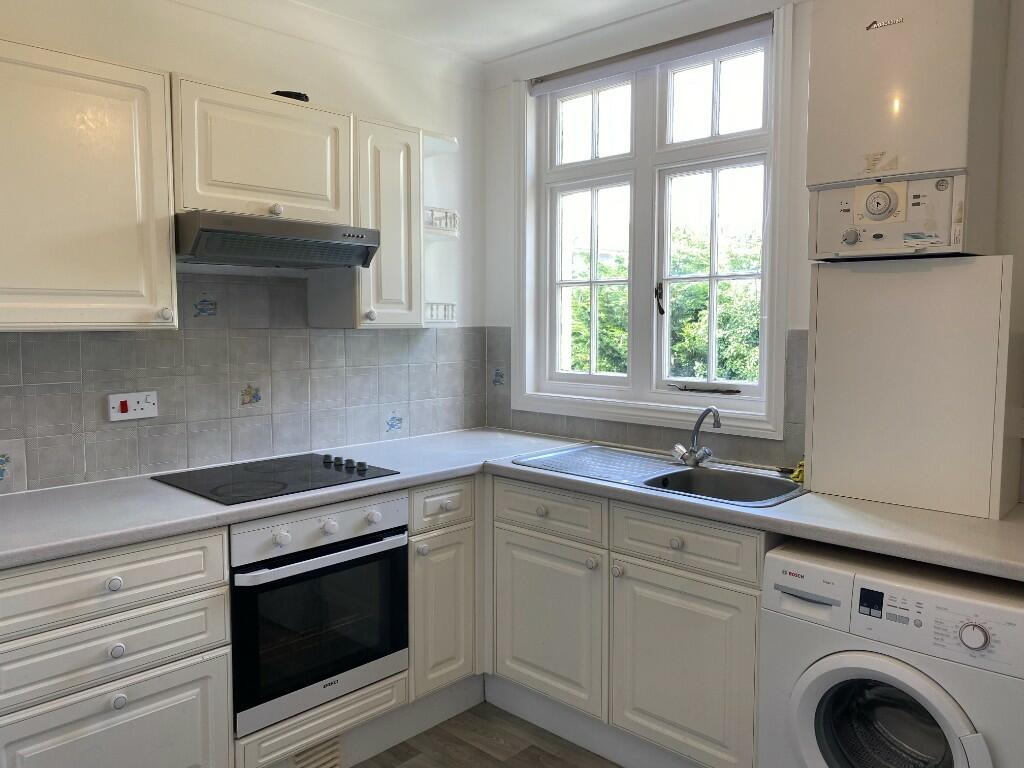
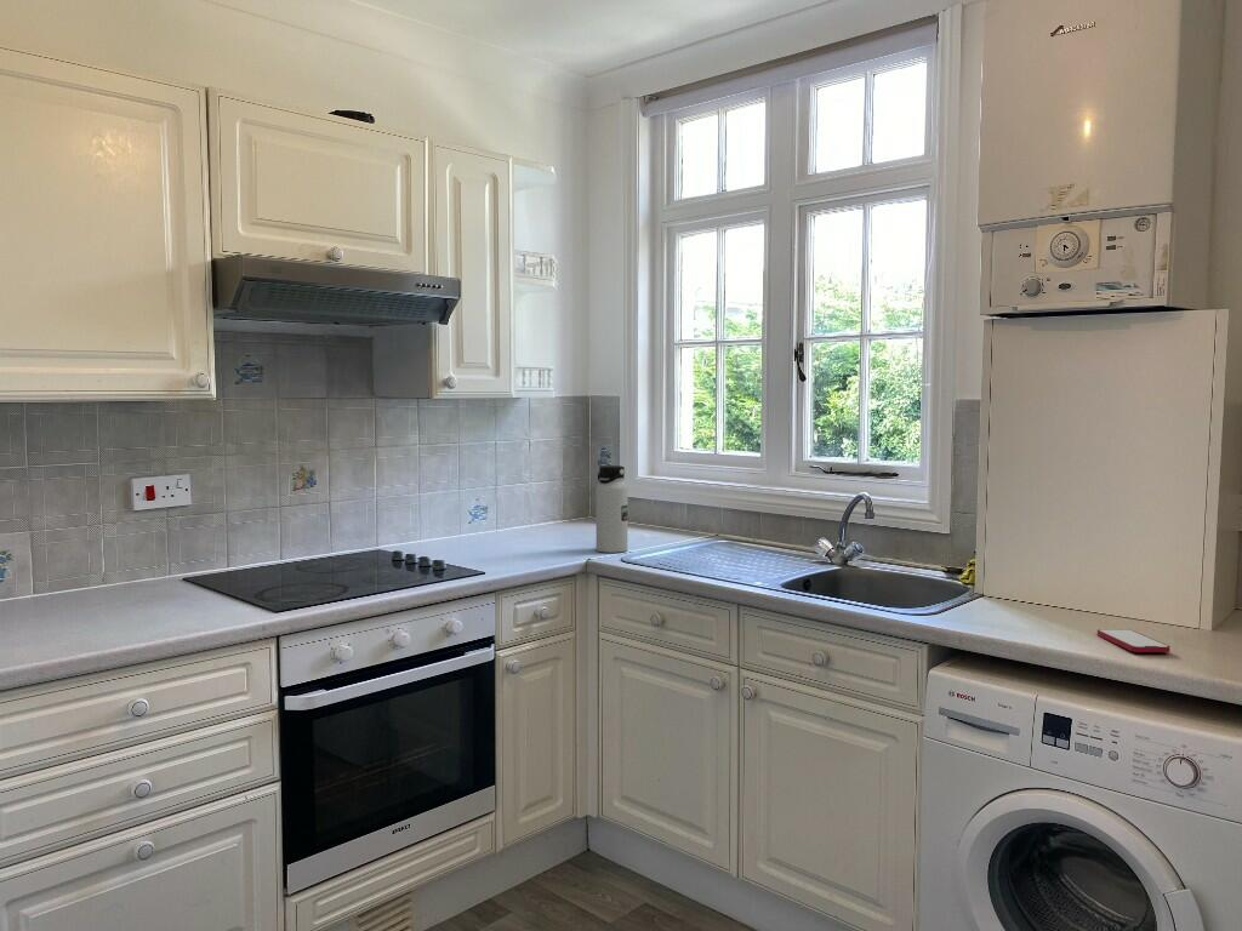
+ smartphone [1096,628,1172,653]
+ water bottle [596,464,628,554]
